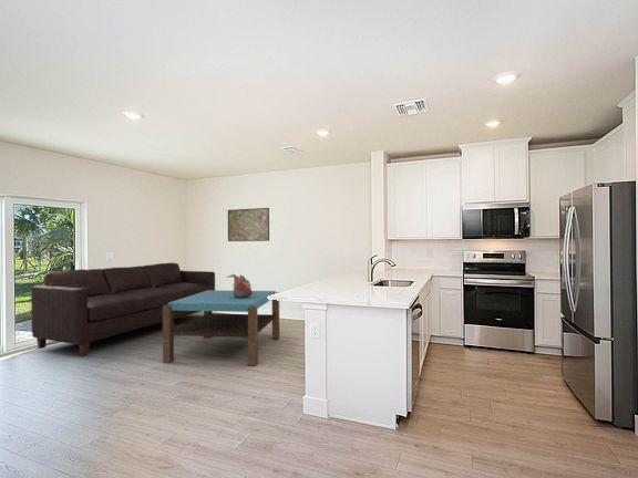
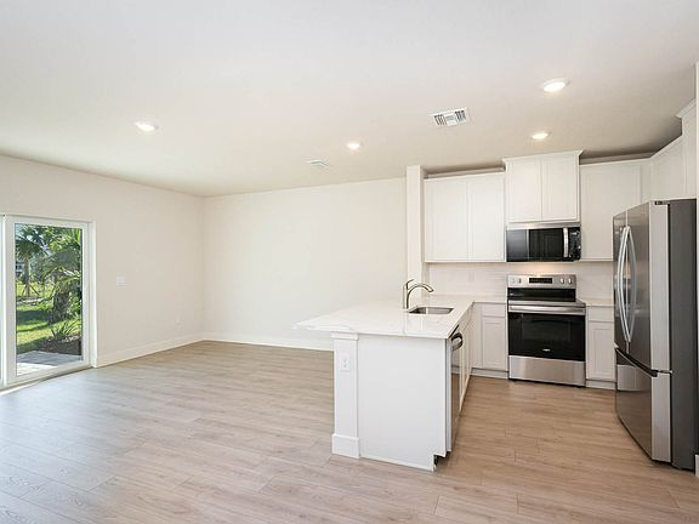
- coffee table [162,289,280,367]
- decorative sculpture [225,273,253,298]
- sofa [30,261,216,357]
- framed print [227,207,270,242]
